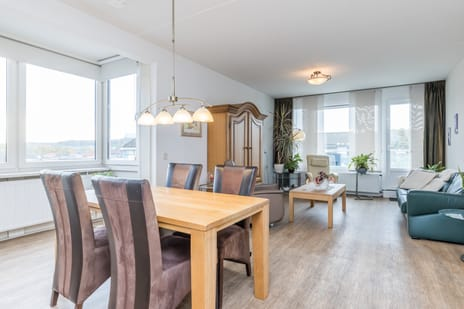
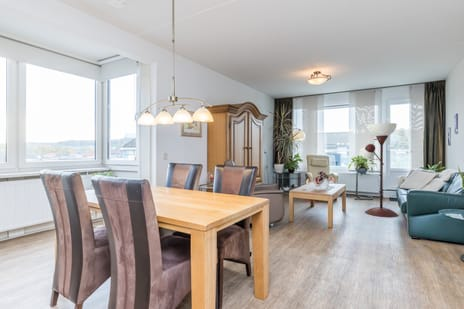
+ floor lamp [358,122,399,218]
